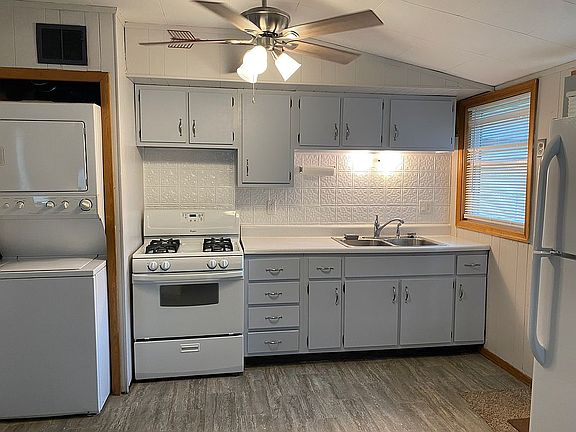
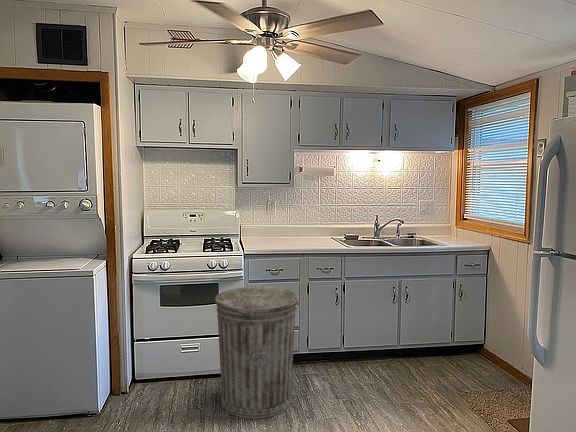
+ trash can [214,286,299,420]
